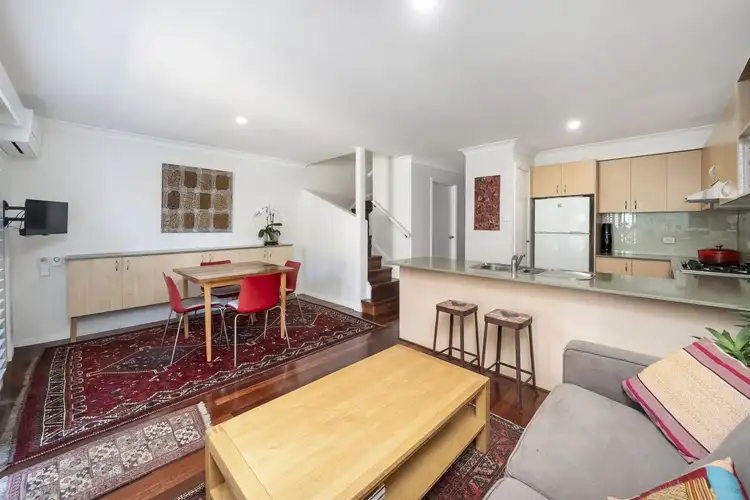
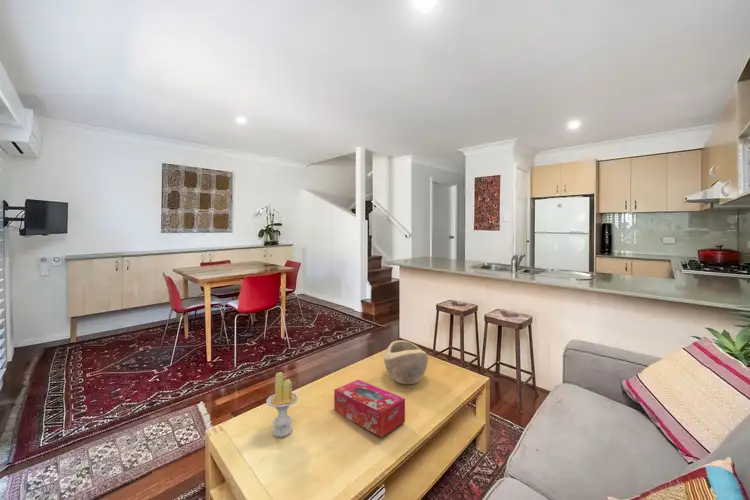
+ candle [265,371,300,438]
+ tissue box [333,379,406,438]
+ decorative bowl [383,339,429,385]
